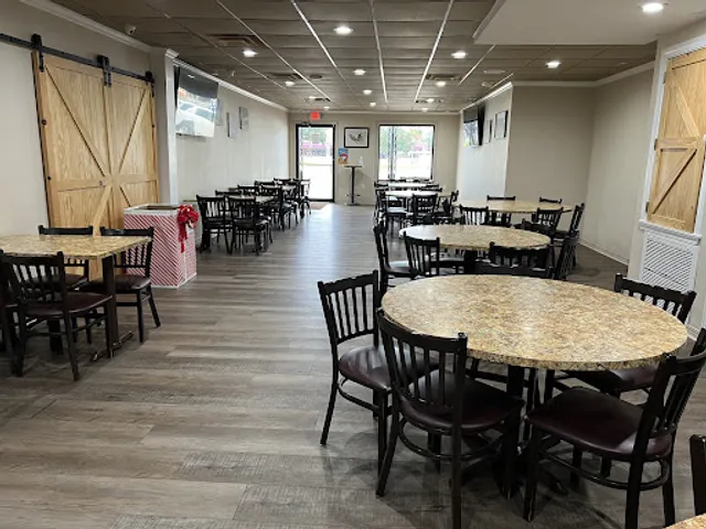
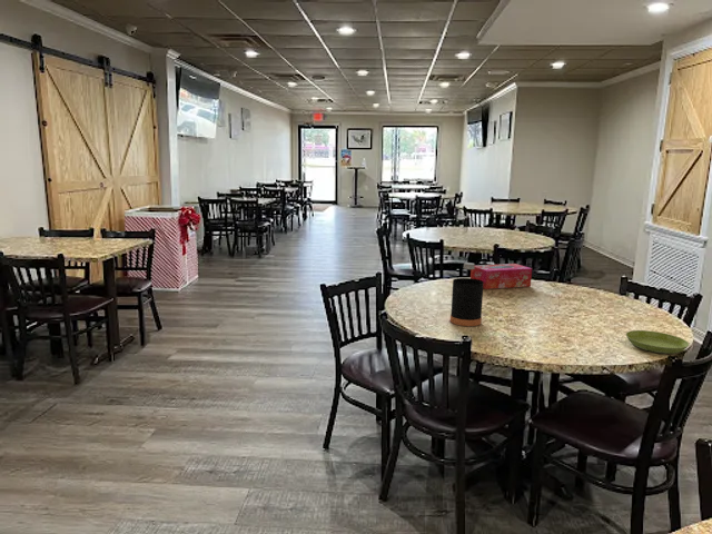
+ tissue box [469,263,533,290]
+ saucer [625,329,690,355]
+ bottle [449,261,484,327]
